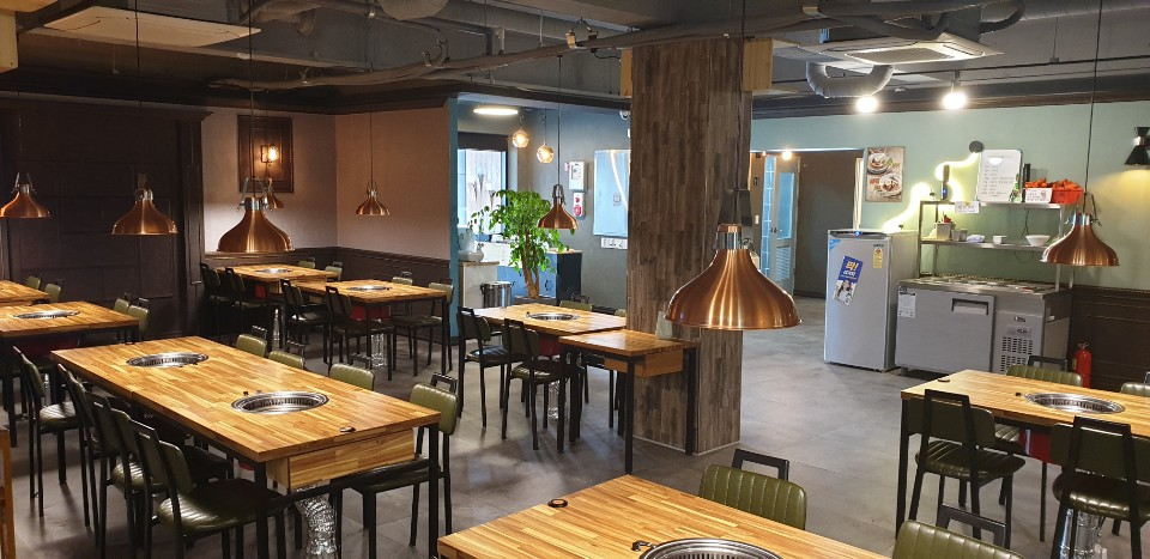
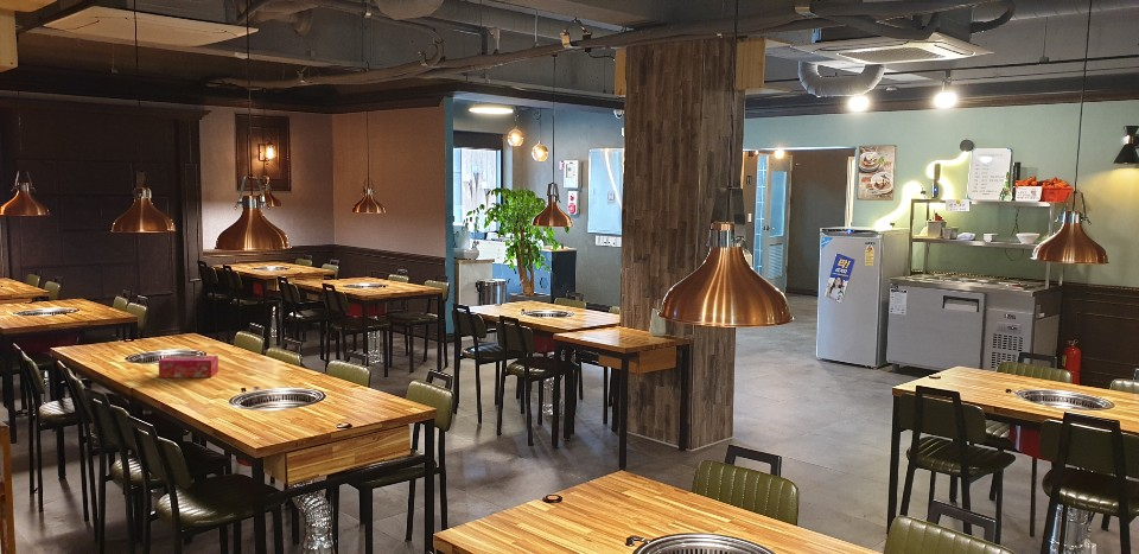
+ tissue box [158,355,219,378]
